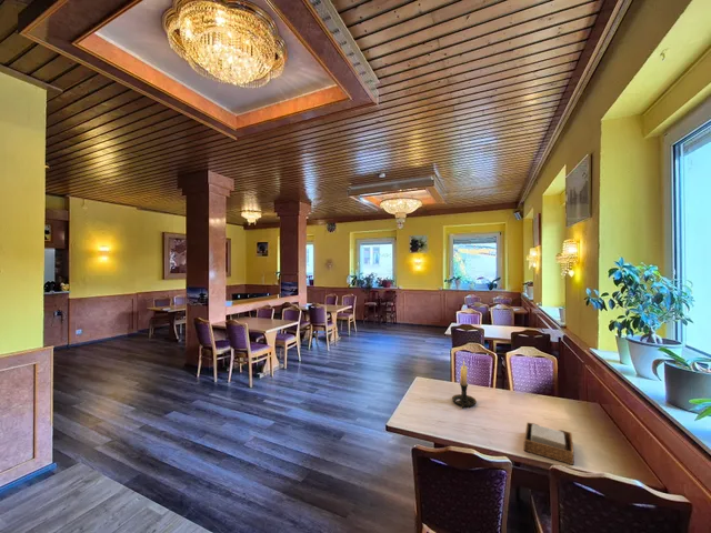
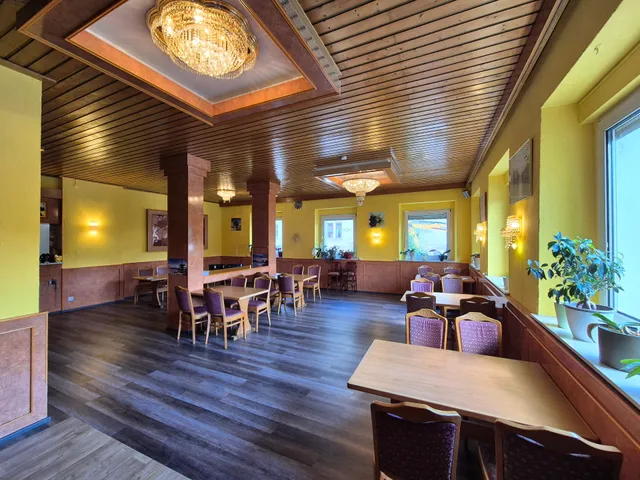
- napkin holder [522,421,575,466]
- candle holder [451,360,478,410]
